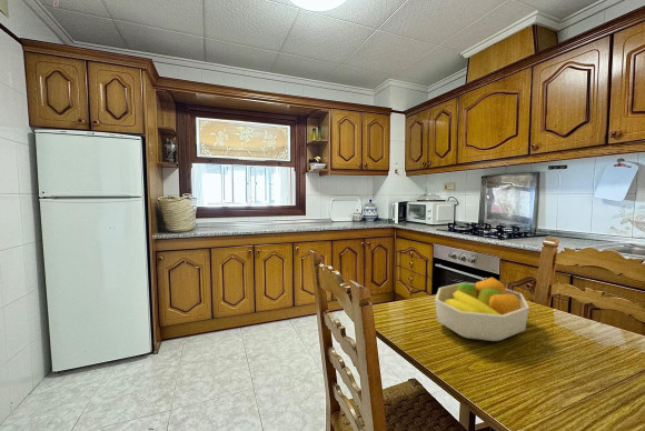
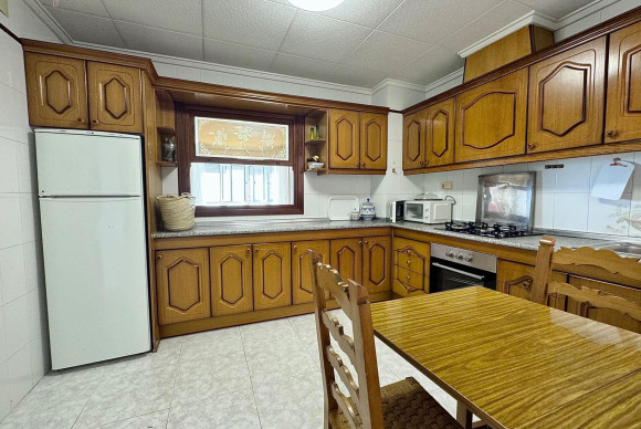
- fruit bowl [434,277,530,342]
